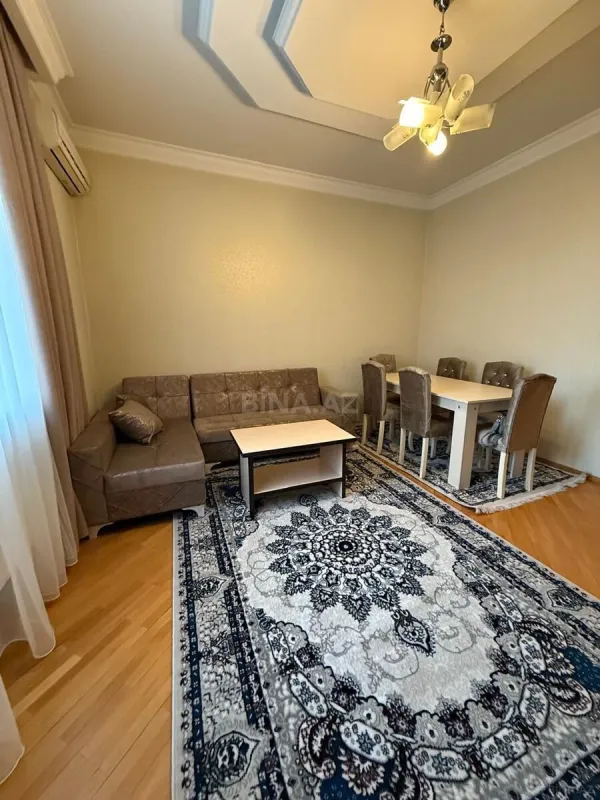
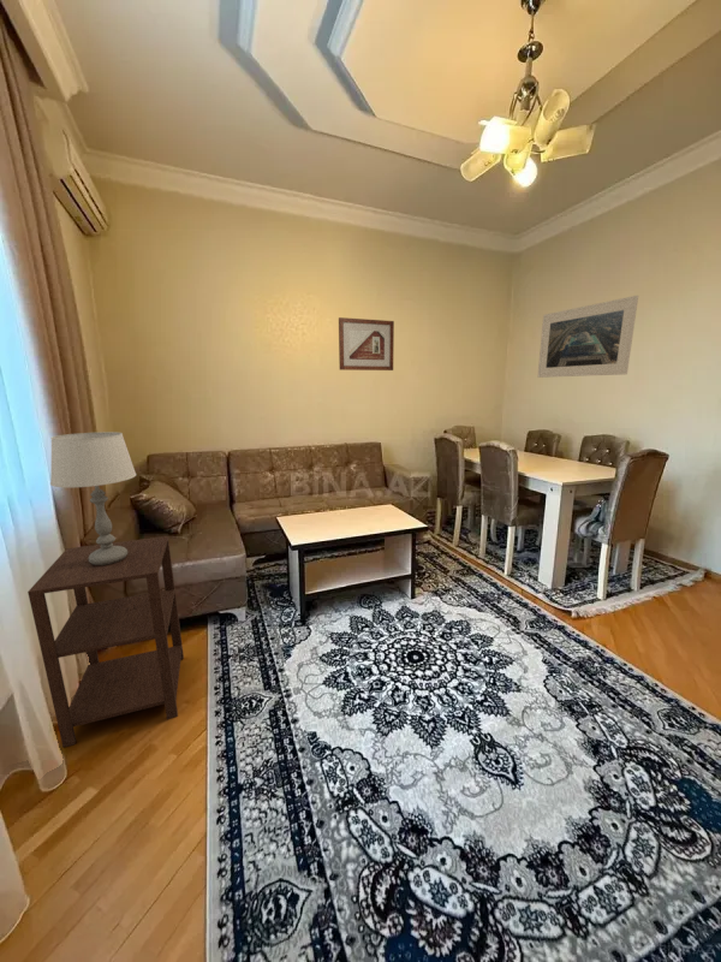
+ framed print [537,295,639,379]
+ side table [26,535,185,748]
+ picture frame [338,316,395,372]
+ table lamp [49,430,137,565]
